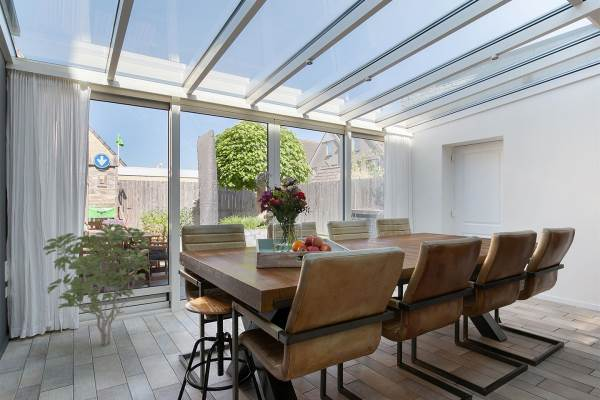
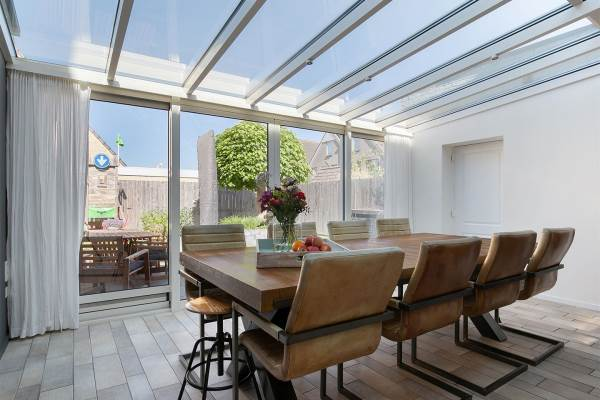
- shrub [42,222,152,346]
